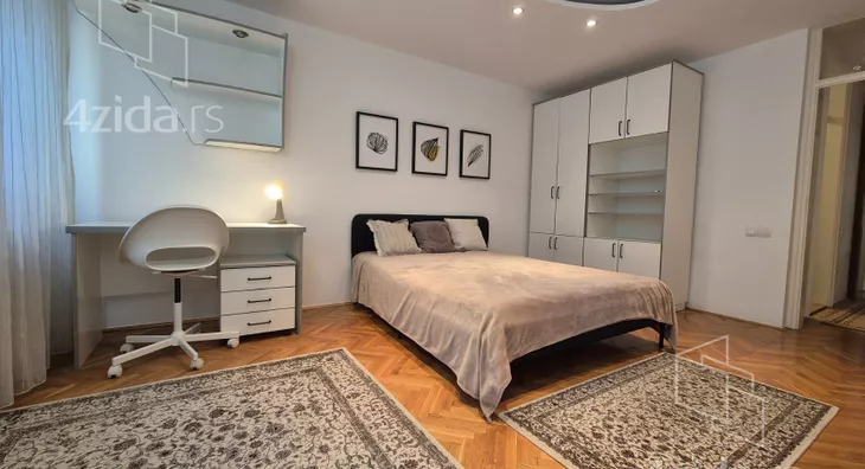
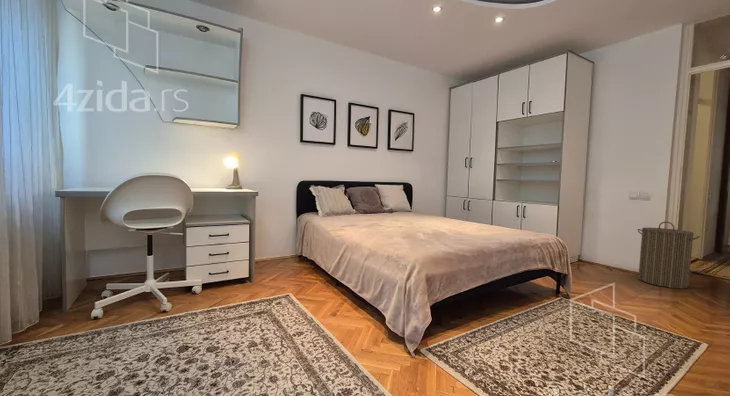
+ laundry hamper [637,221,701,290]
